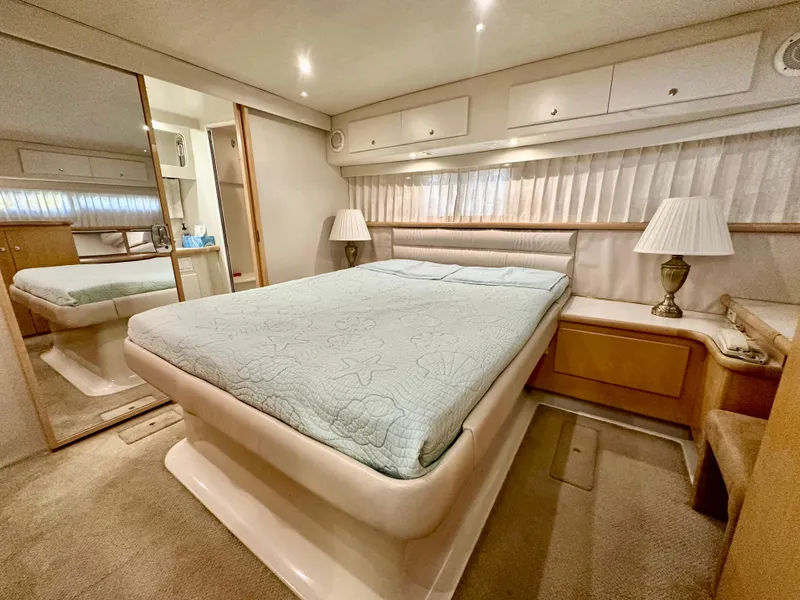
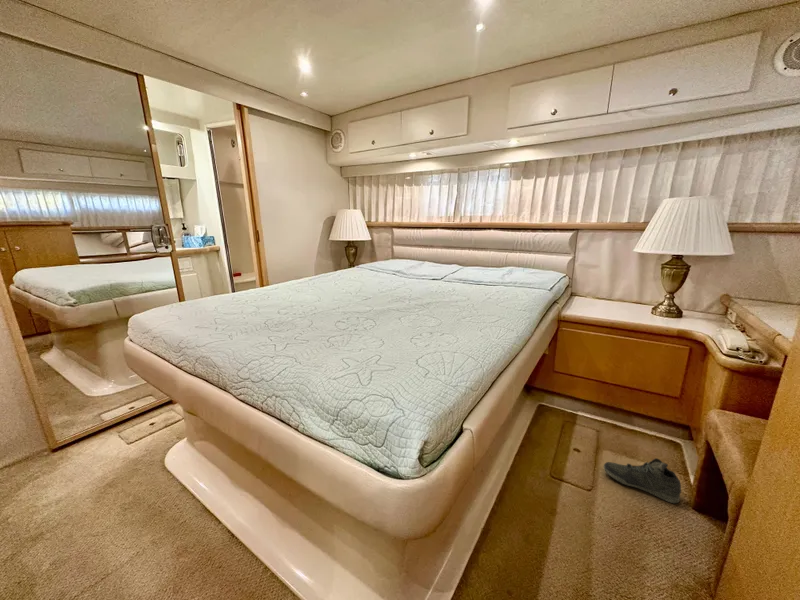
+ sneaker [603,457,682,504]
